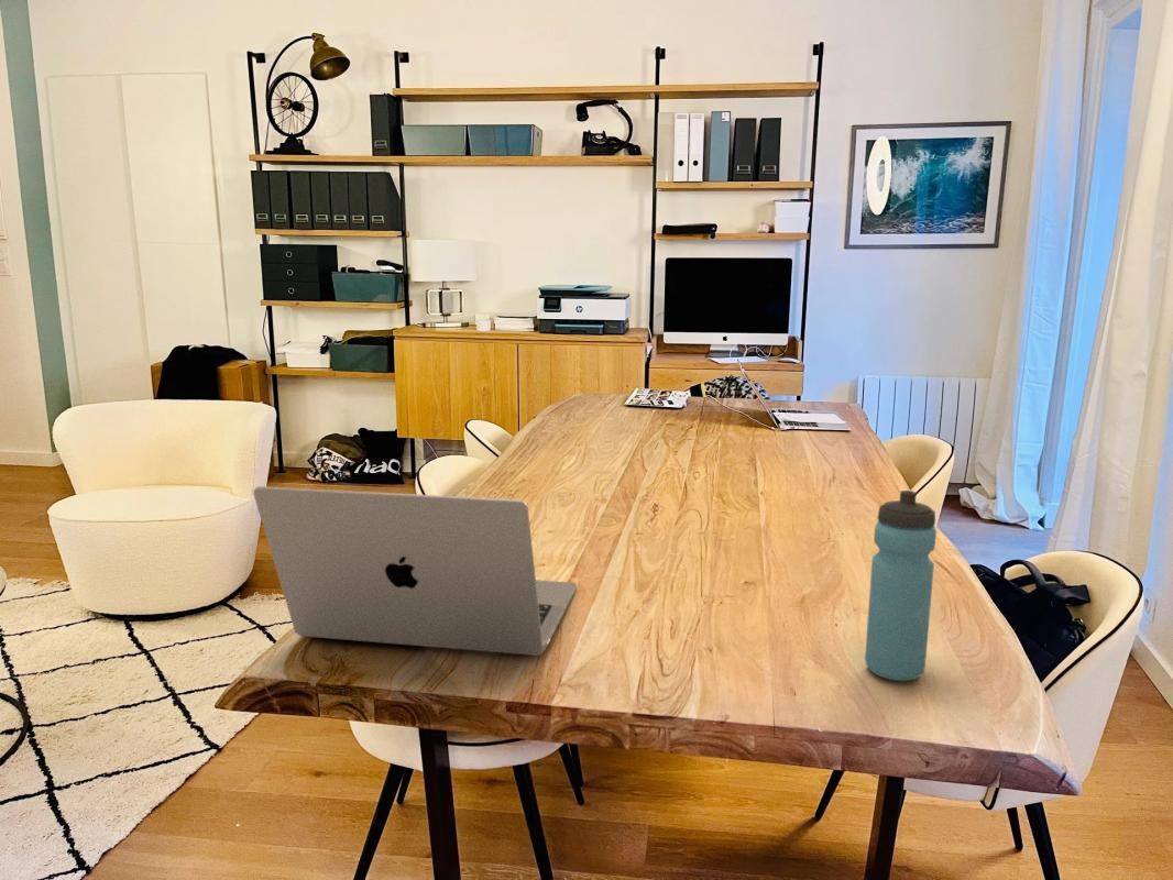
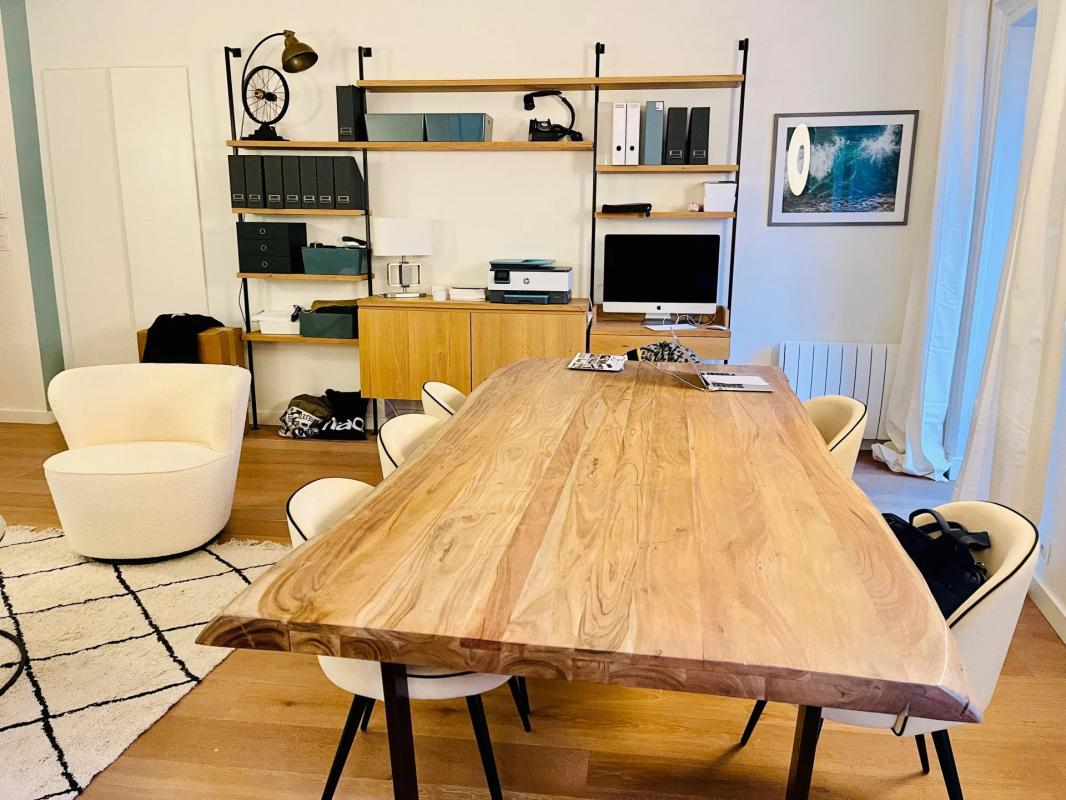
- laptop [252,485,578,657]
- water bottle [864,490,938,682]
